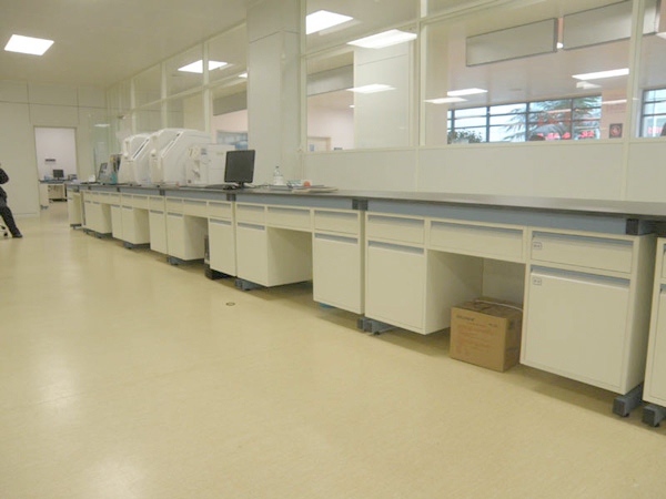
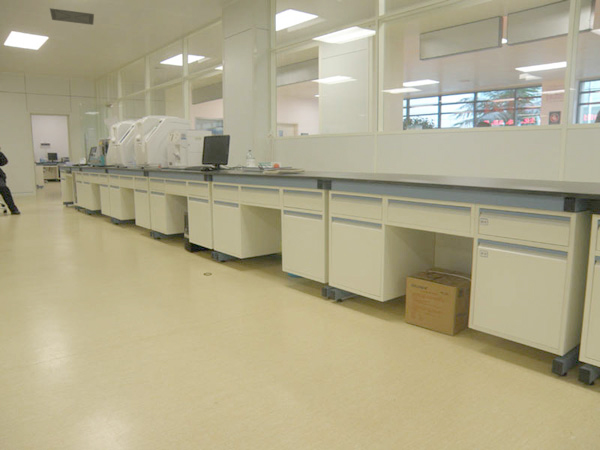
+ ceiling vent [49,7,95,26]
